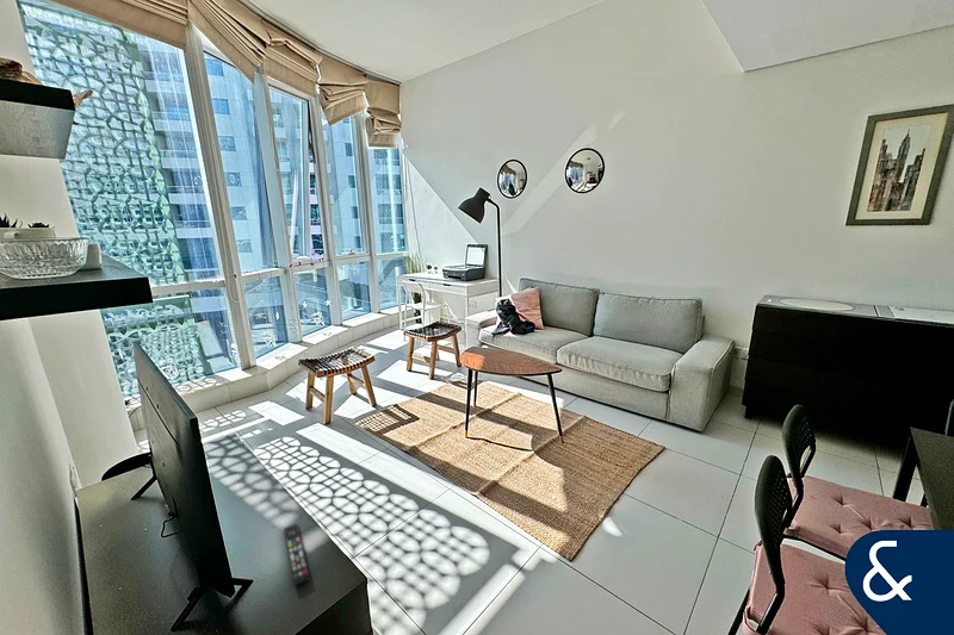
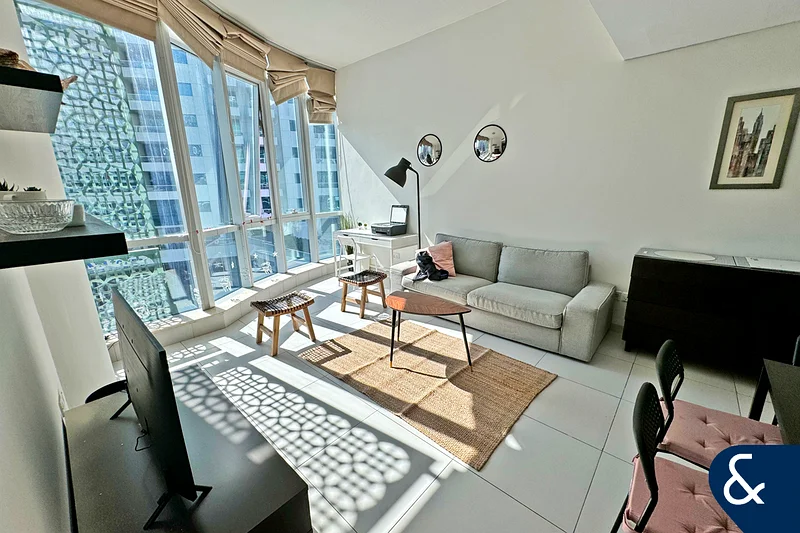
- remote control [283,522,311,587]
